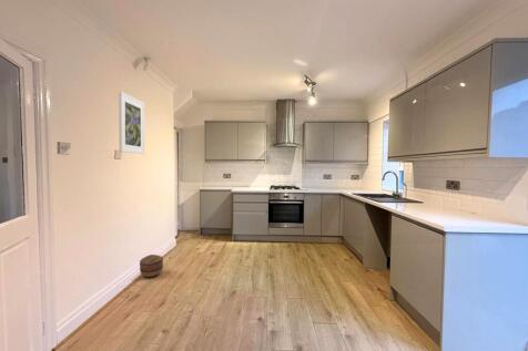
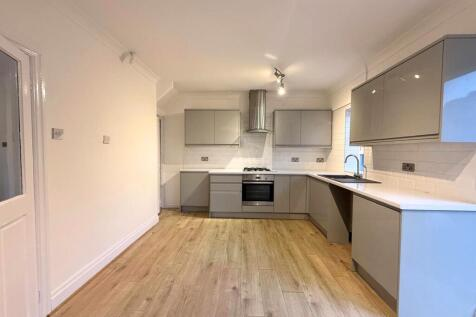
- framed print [118,91,145,155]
- basket [139,254,164,278]
